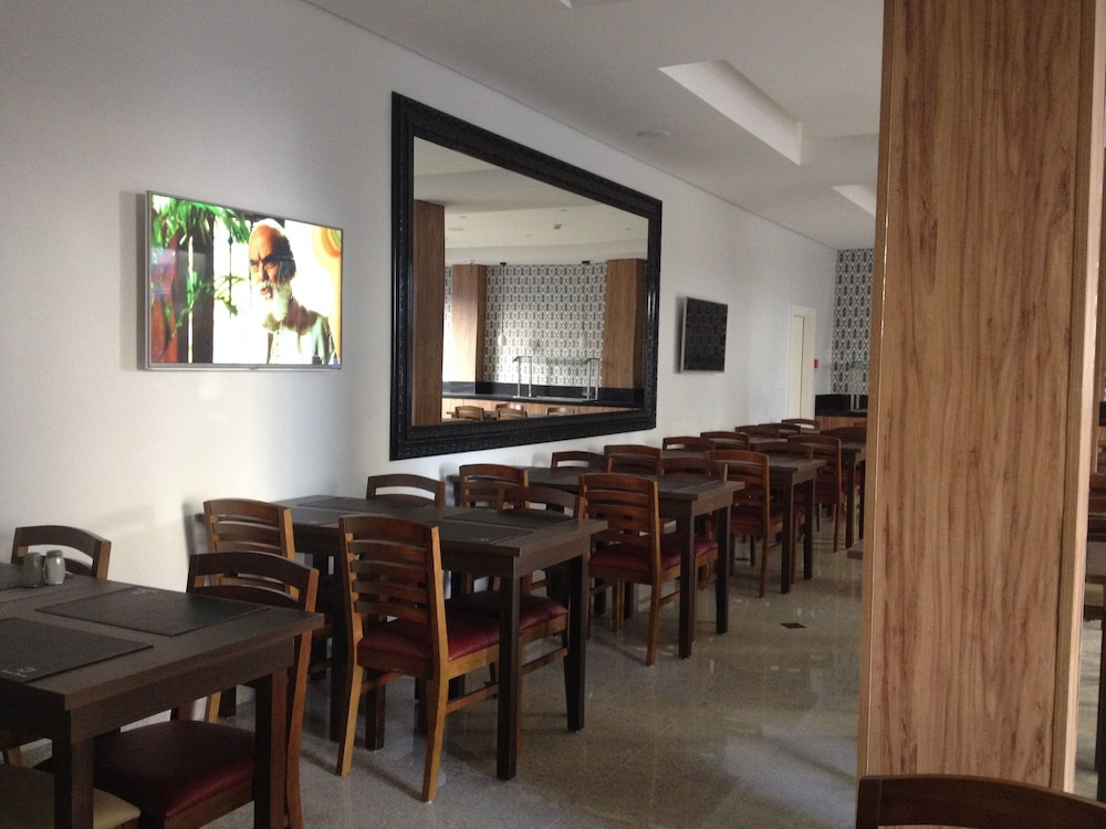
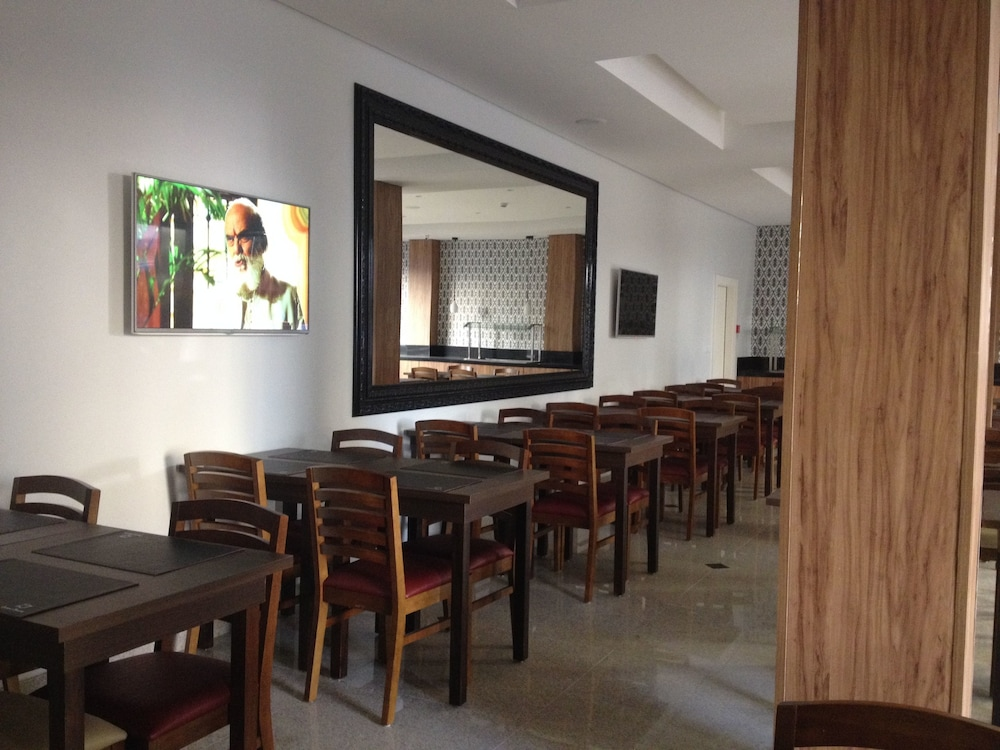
- salt and pepper shaker [21,548,66,588]
